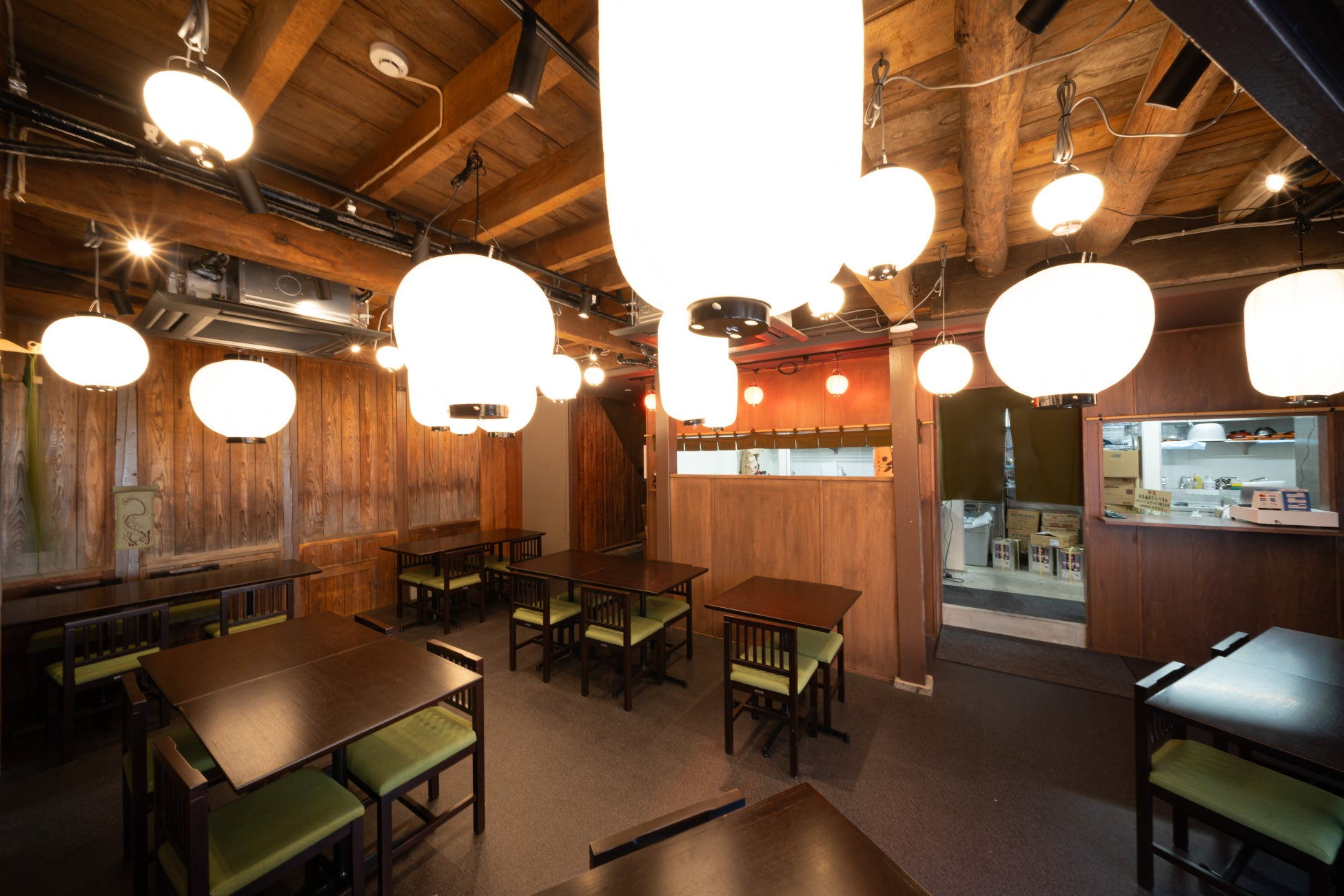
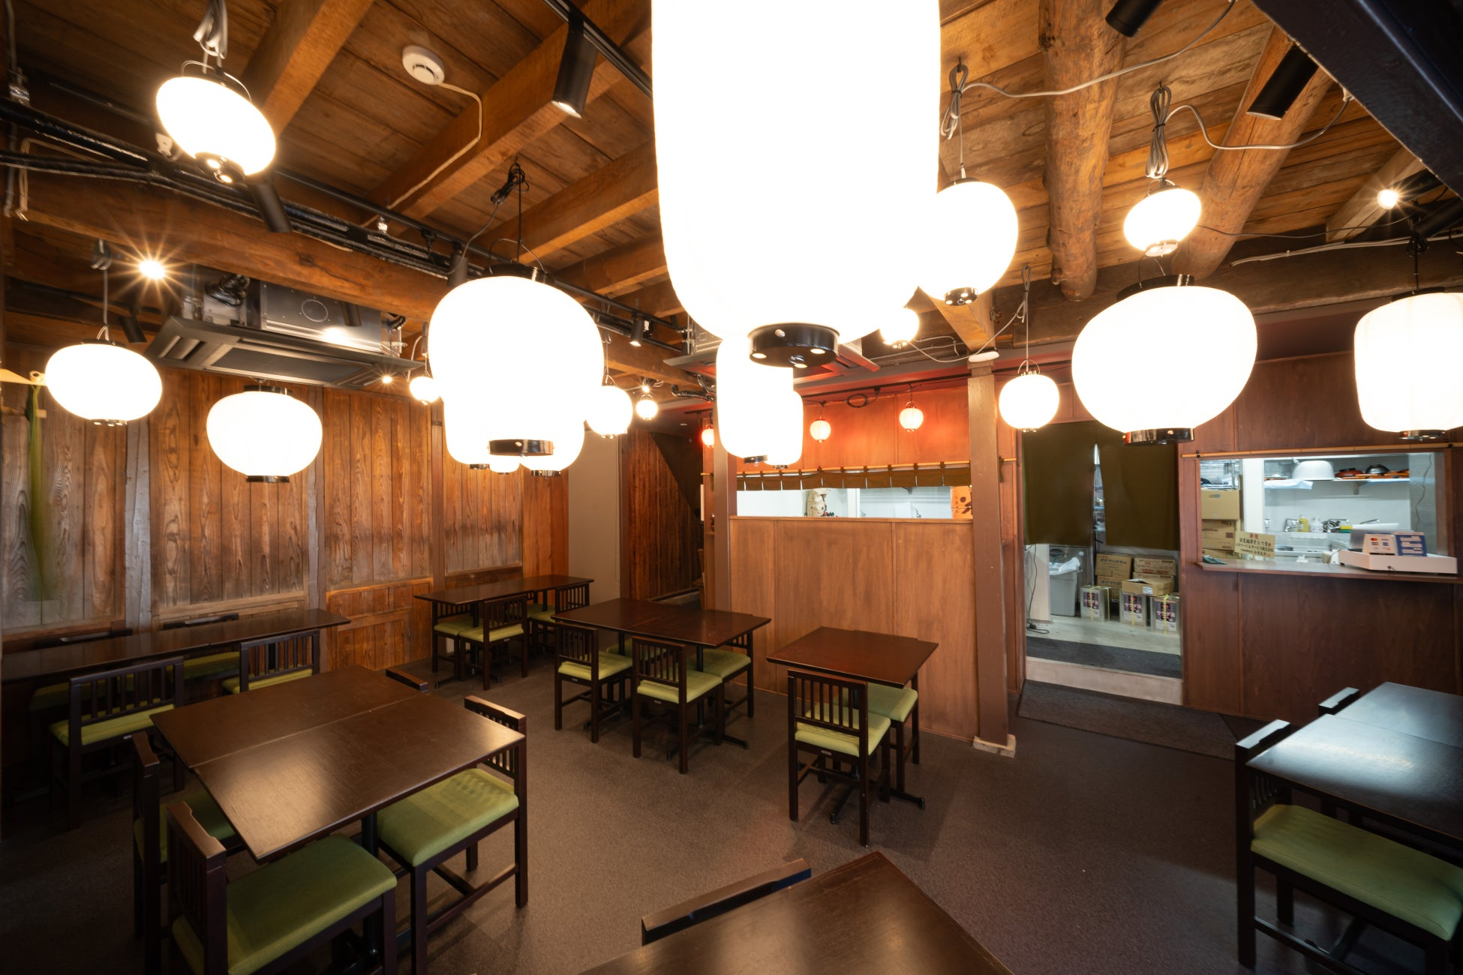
- wall scroll [110,472,161,551]
